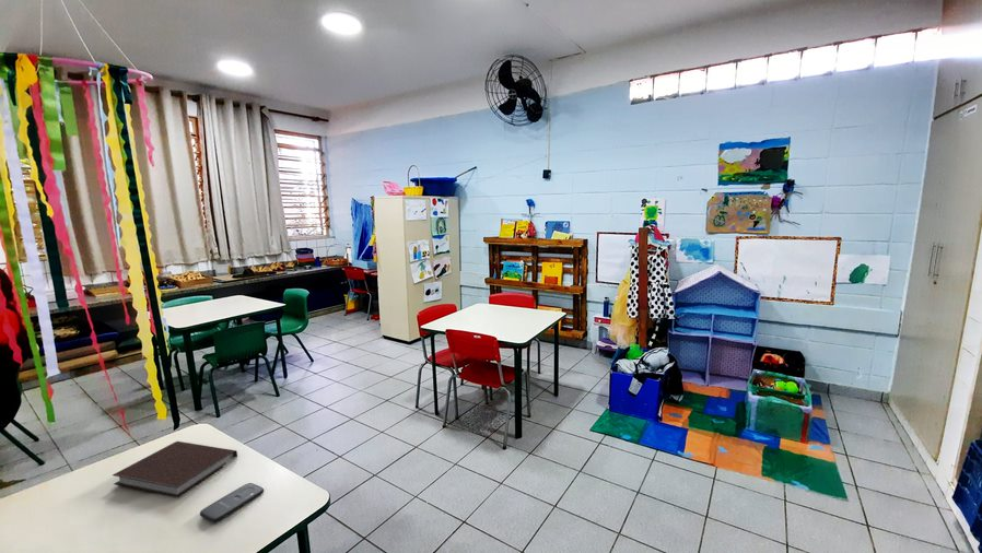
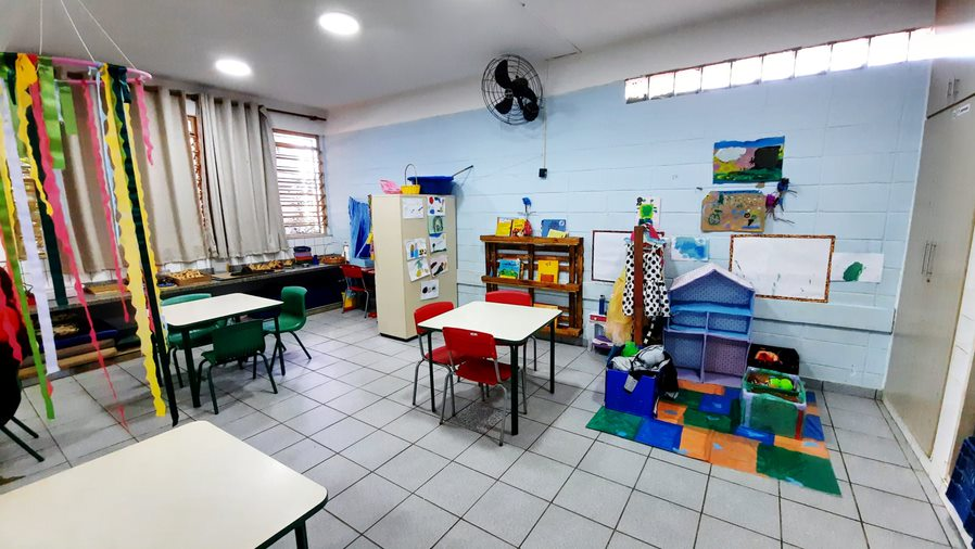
- notebook [112,440,238,498]
- smartphone [199,482,265,523]
